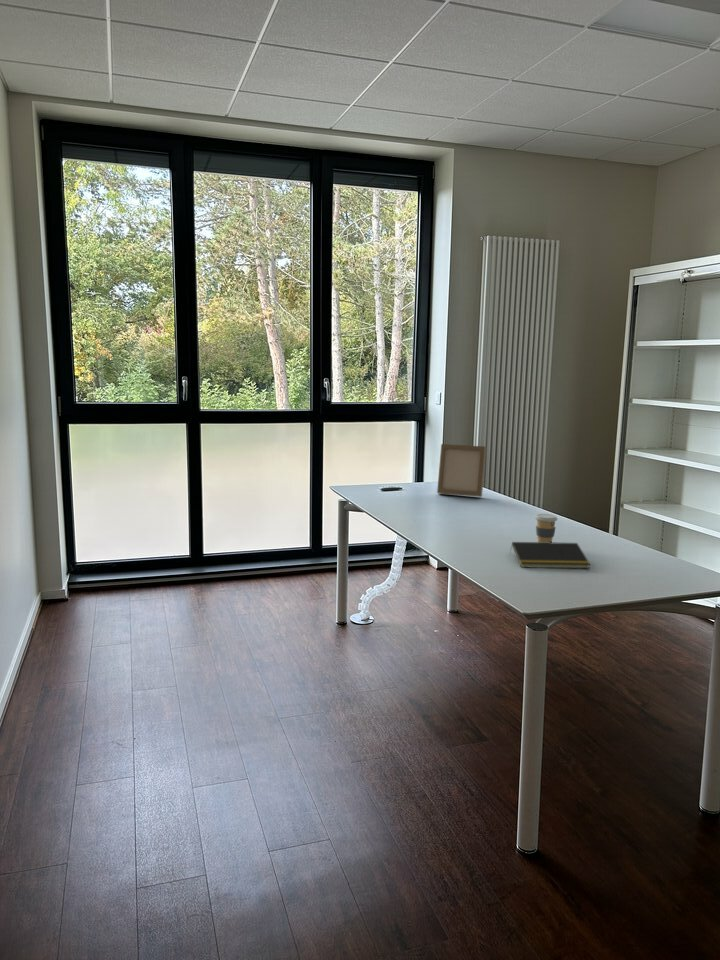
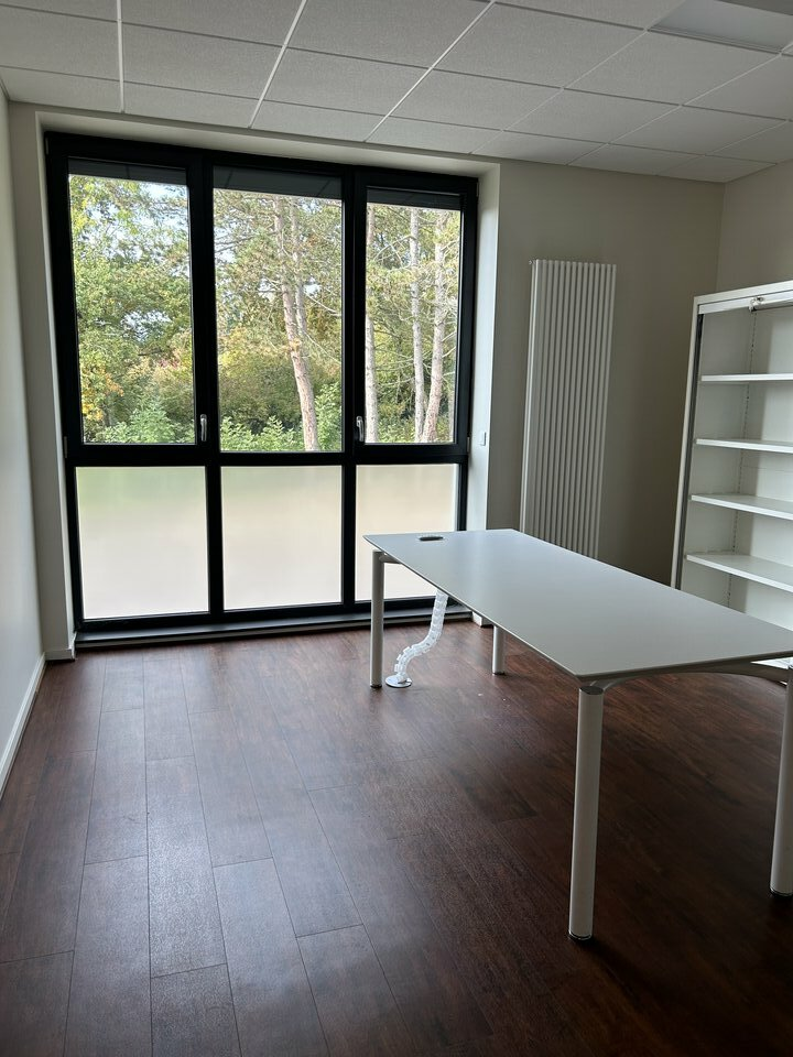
- photo frame [436,443,487,498]
- notepad [509,541,591,569]
- coffee cup [534,513,559,543]
